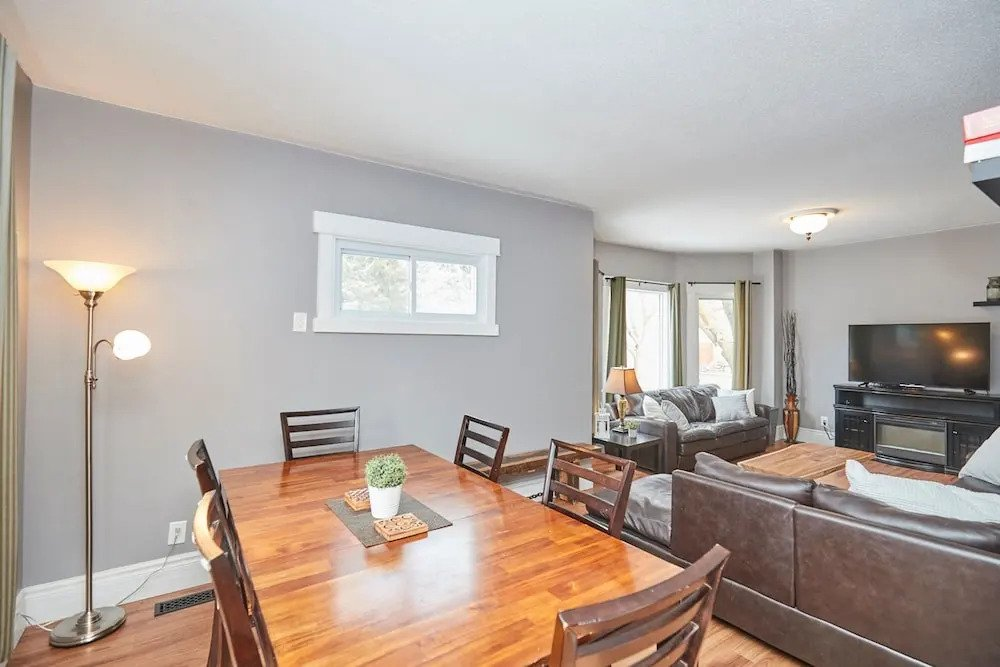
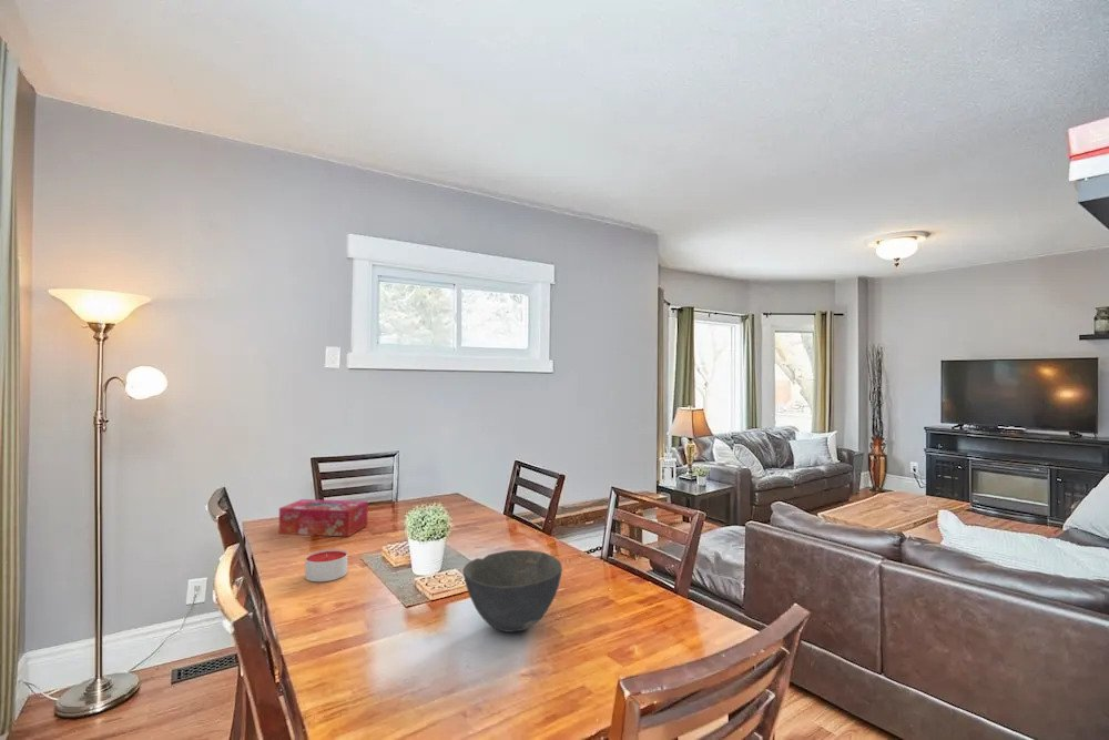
+ bowl [462,549,563,633]
+ candle [304,548,348,582]
+ tissue box [278,498,368,538]
